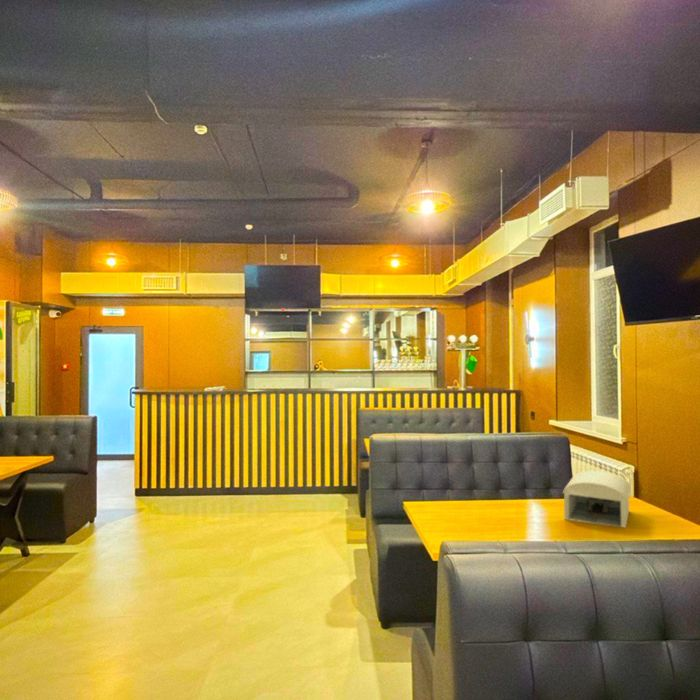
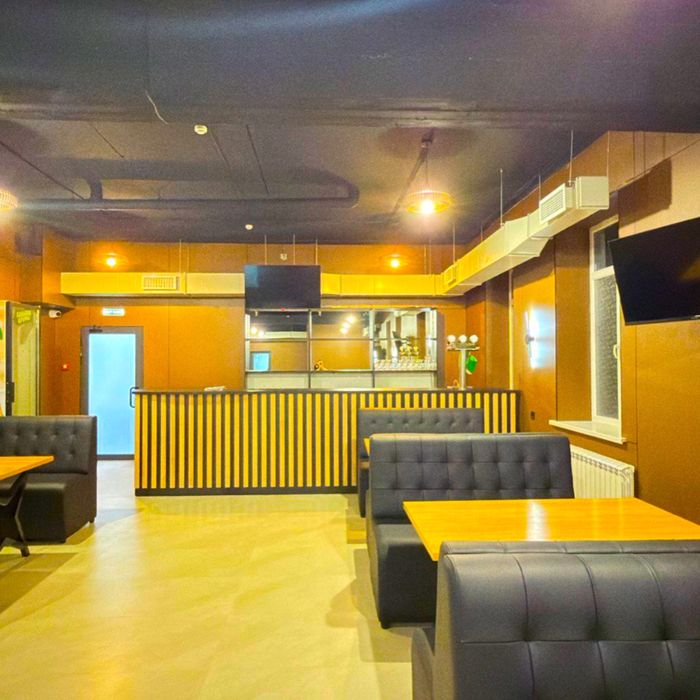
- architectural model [562,470,631,529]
